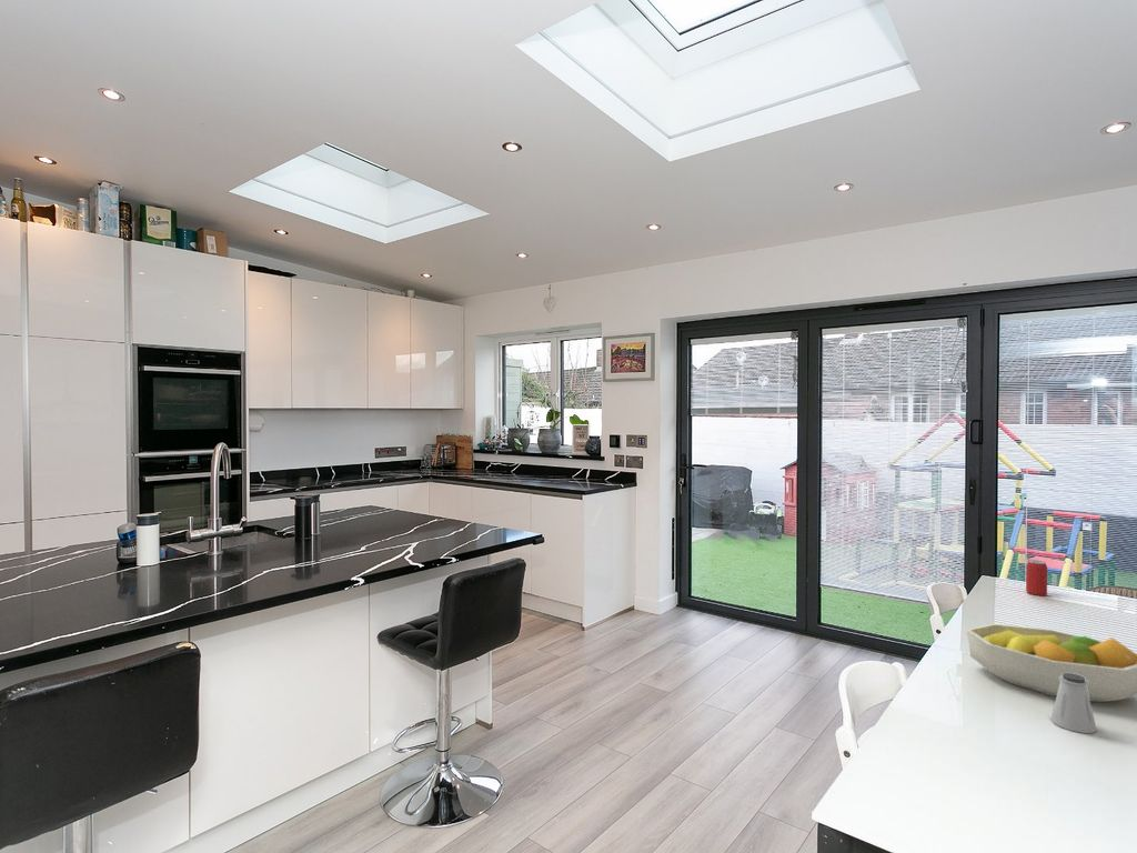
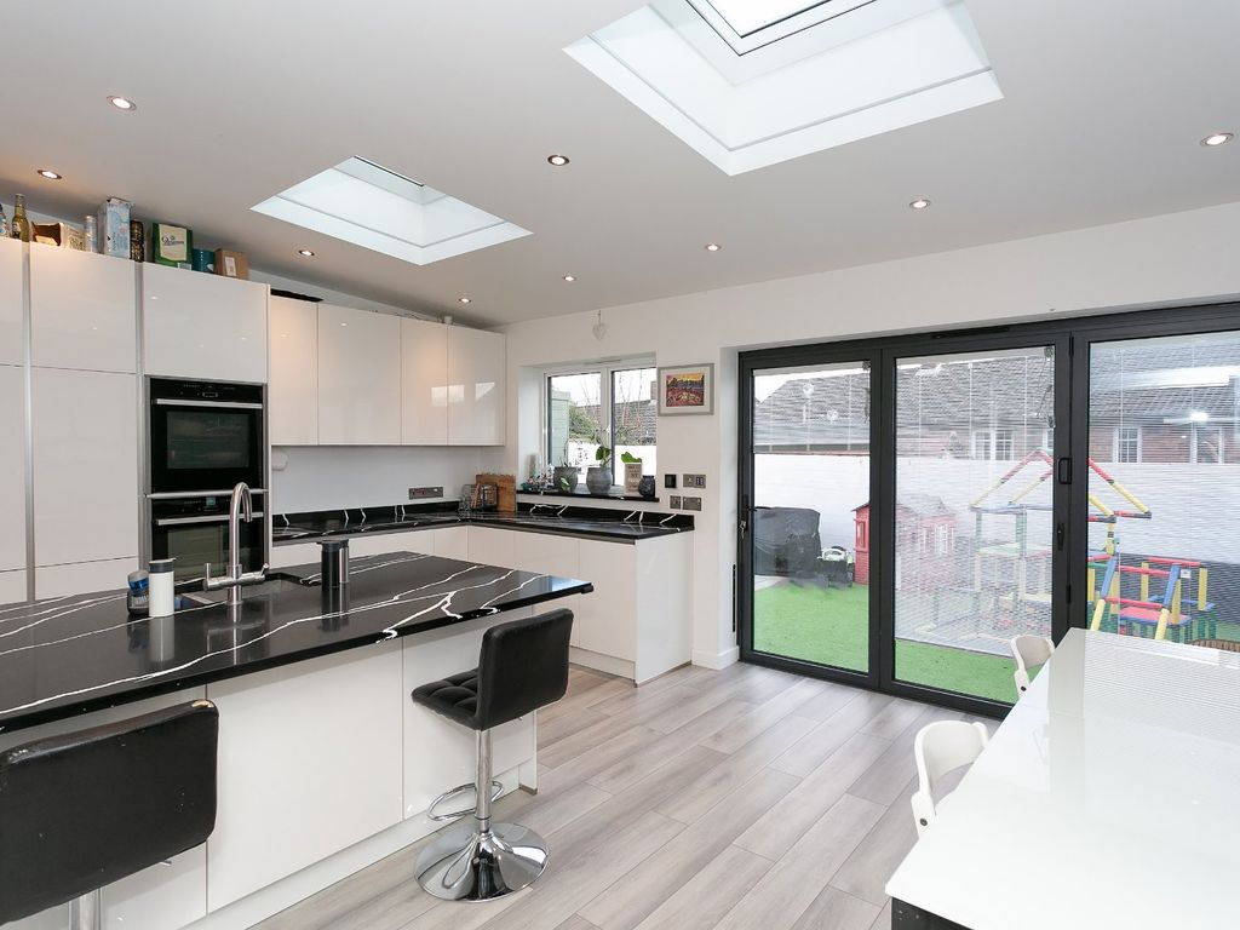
- fruit bowl [965,623,1137,703]
- saltshaker [1049,673,1097,734]
- beverage can [1025,559,1048,596]
